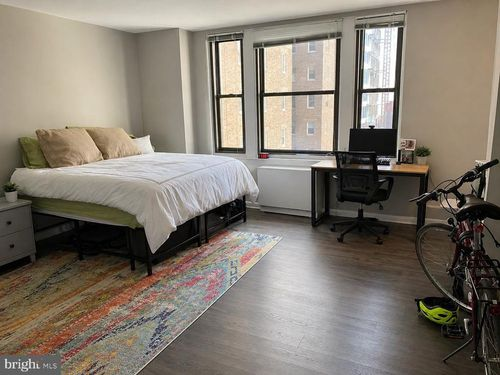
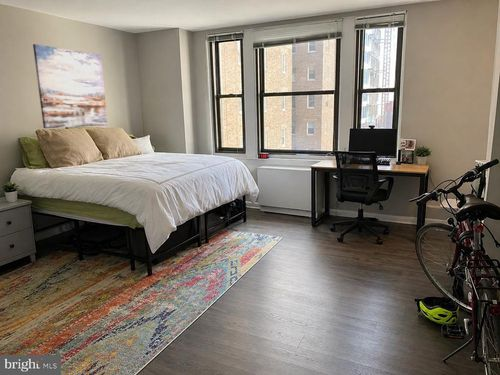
+ wall art [32,43,108,129]
